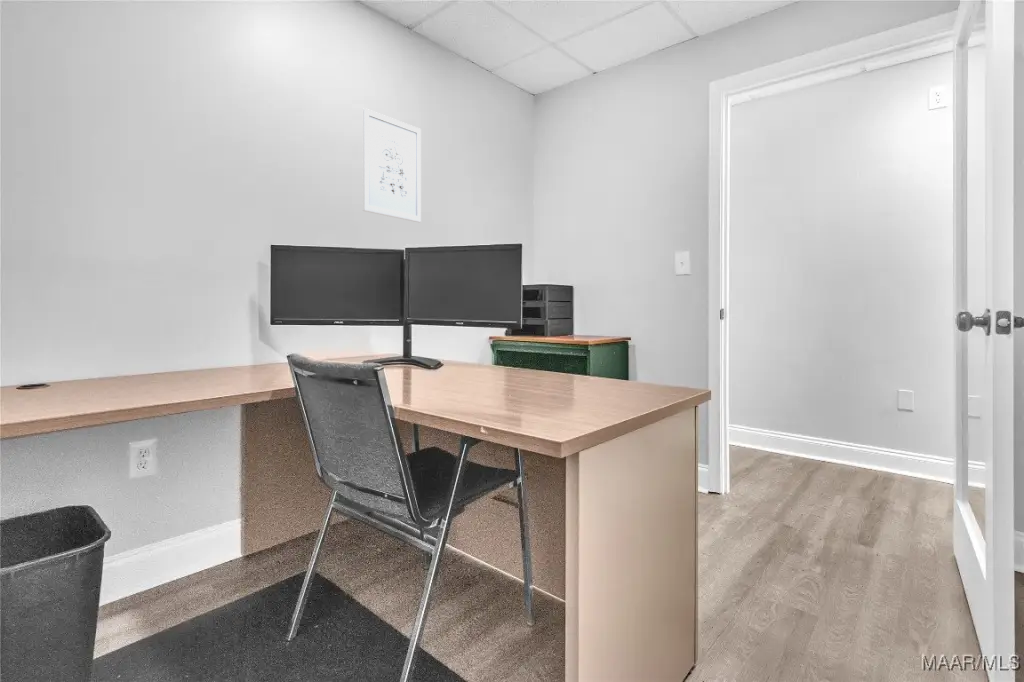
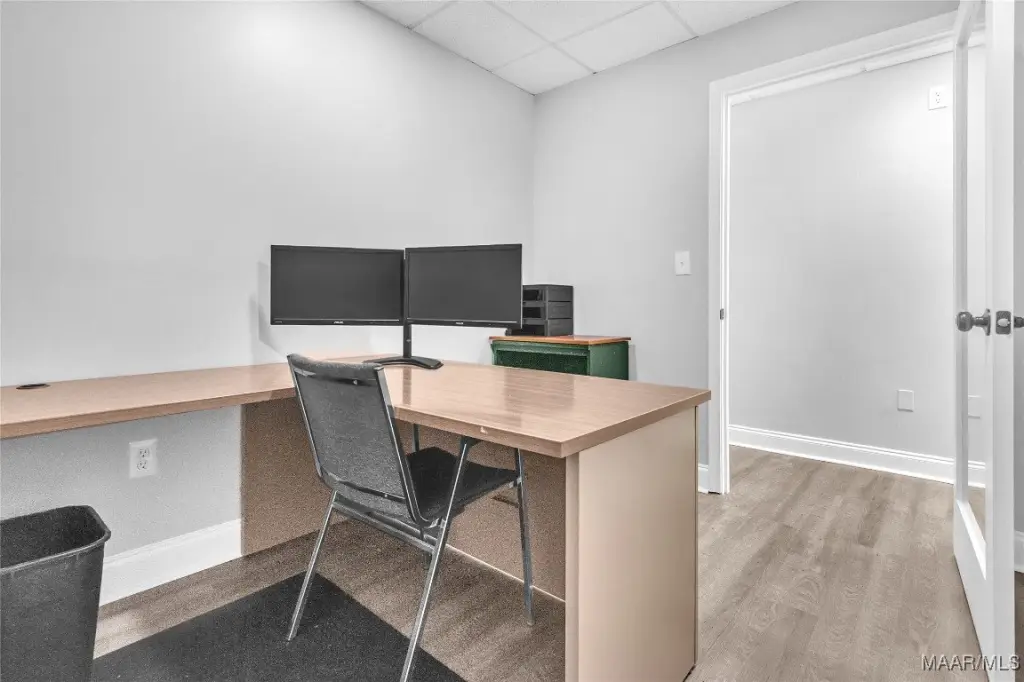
- wall art [362,107,422,224]
